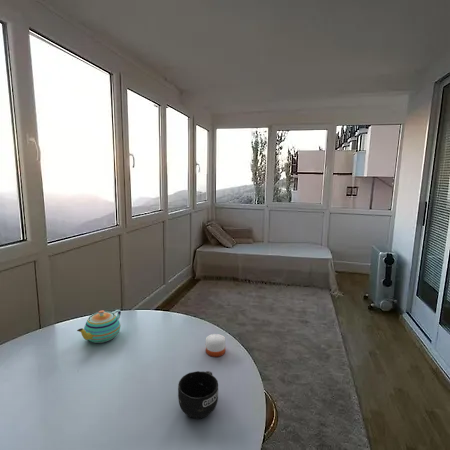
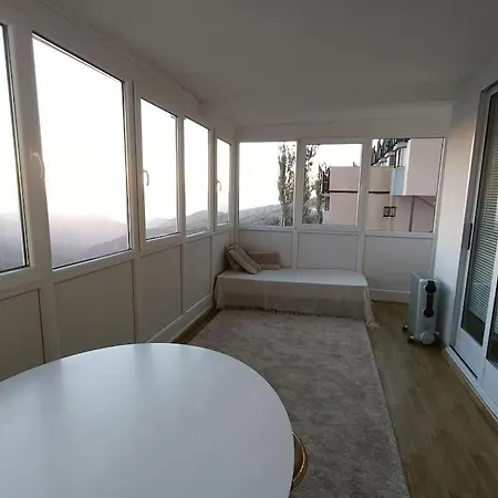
- candle [205,333,226,358]
- mug [177,370,219,420]
- teapot [76,309,122,344]
